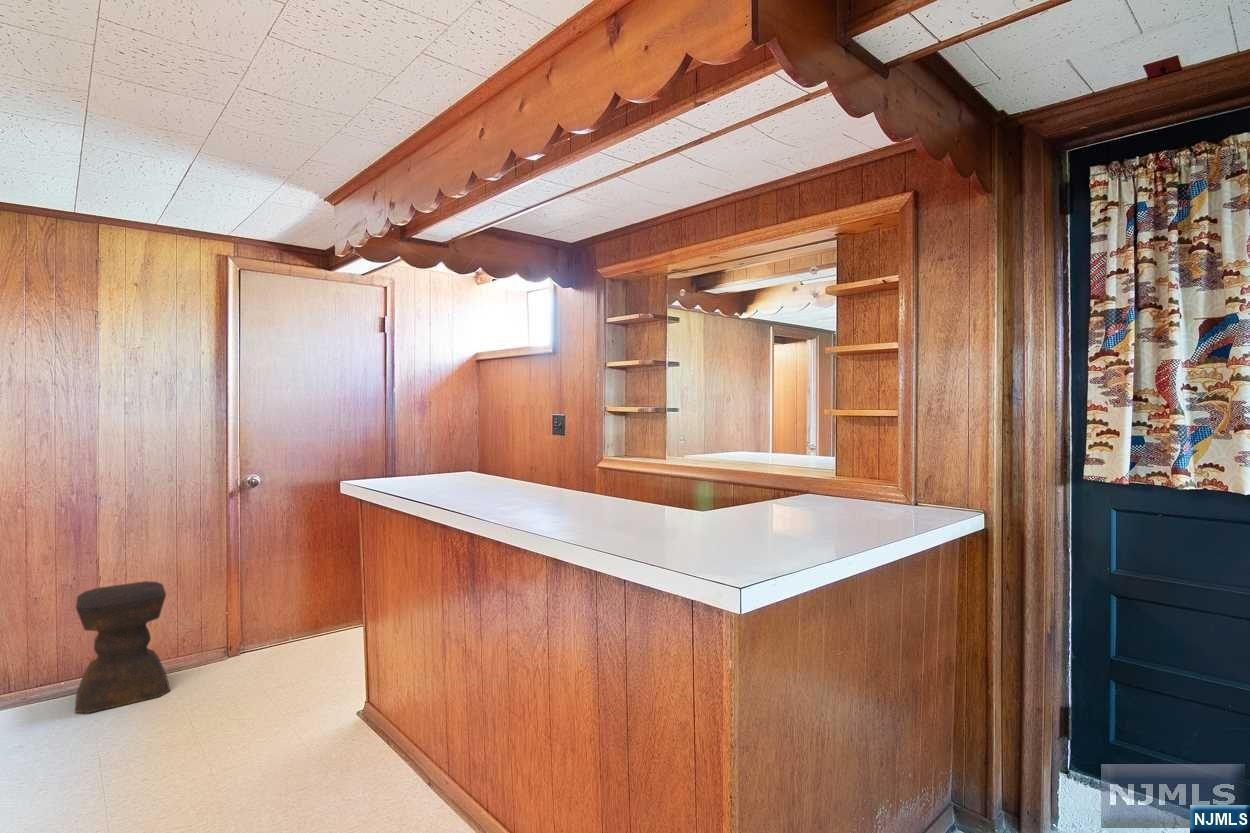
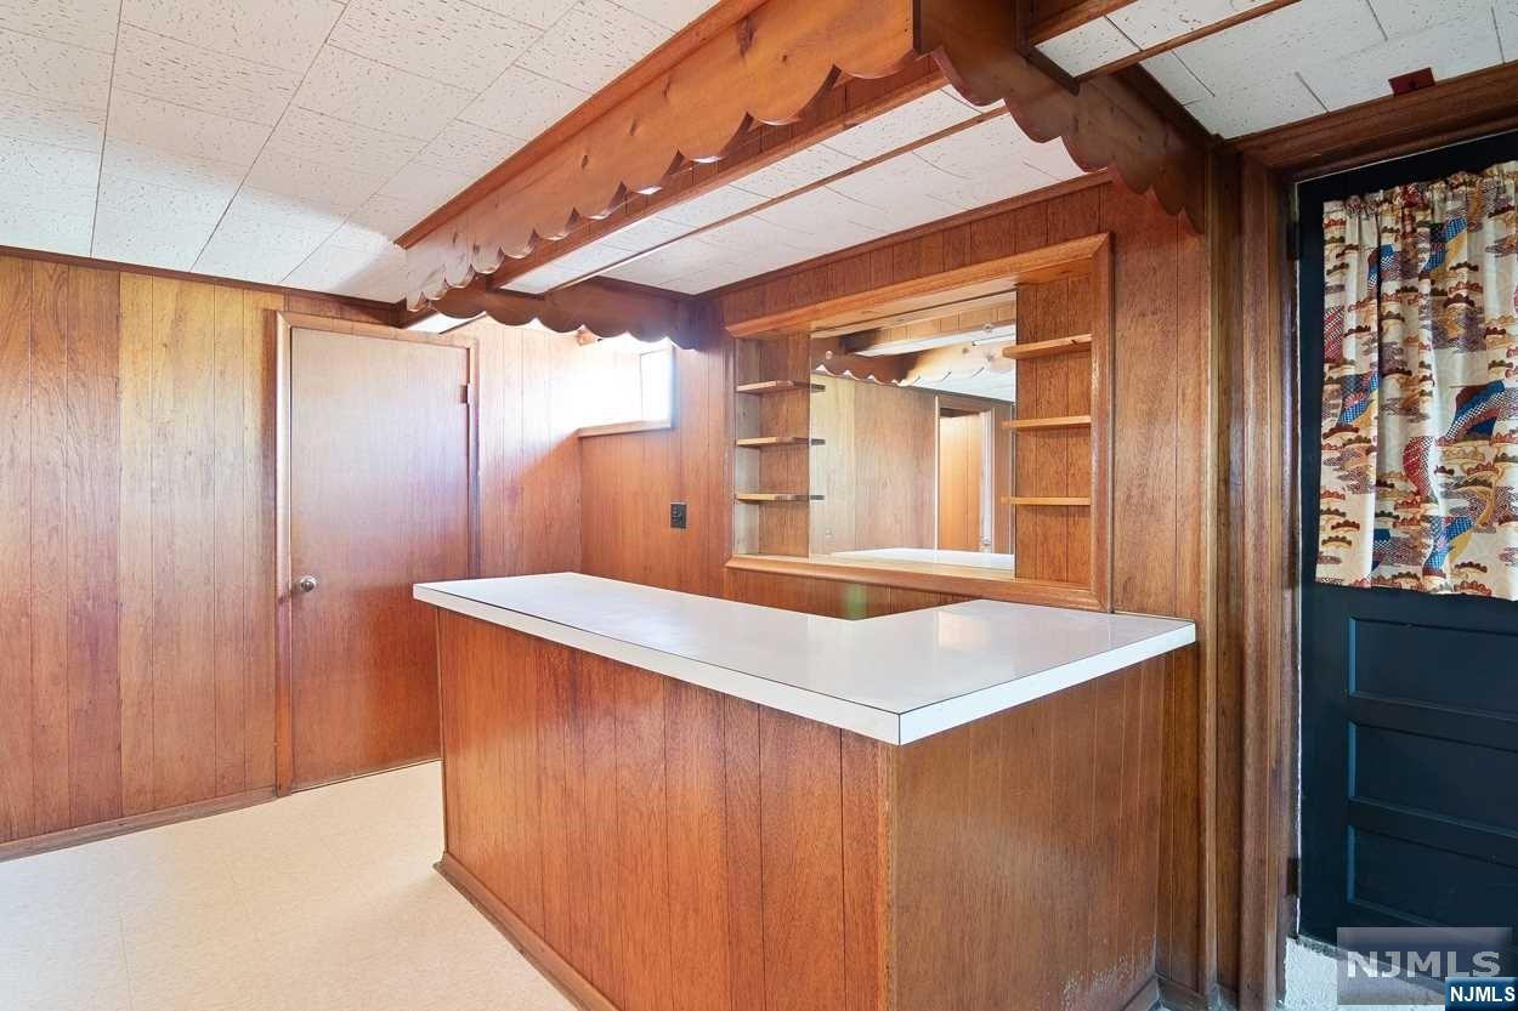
- stool [74,580,171,714]
